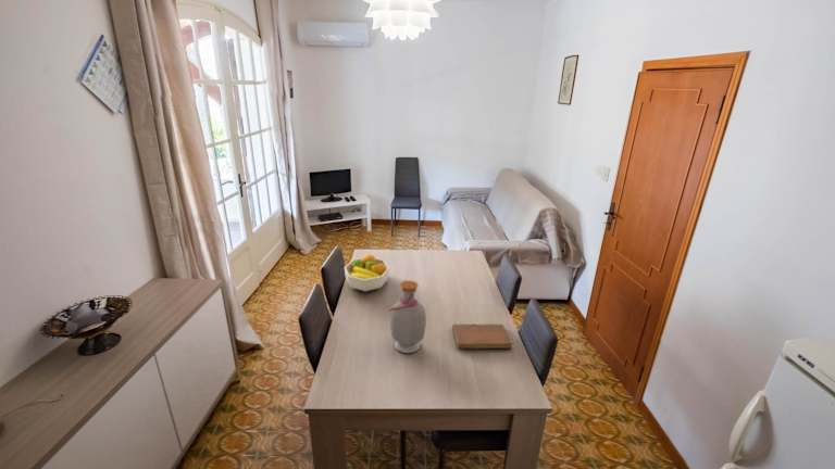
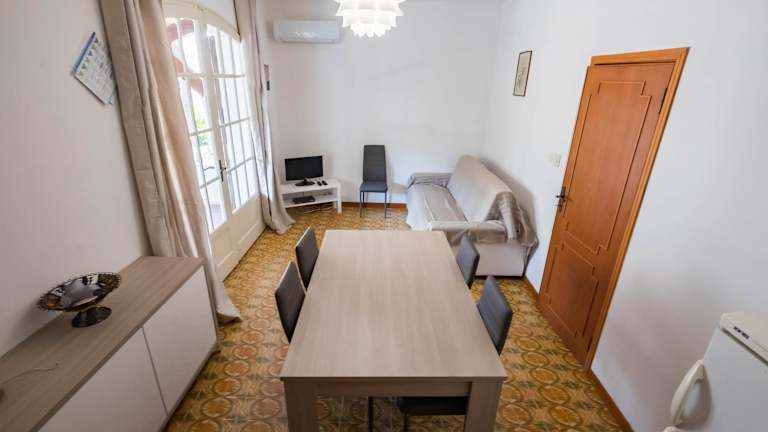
- notebook [451,324,513,350]
- bottle [388,279,427,354]
- fruit bowl [344,253,390,292]
